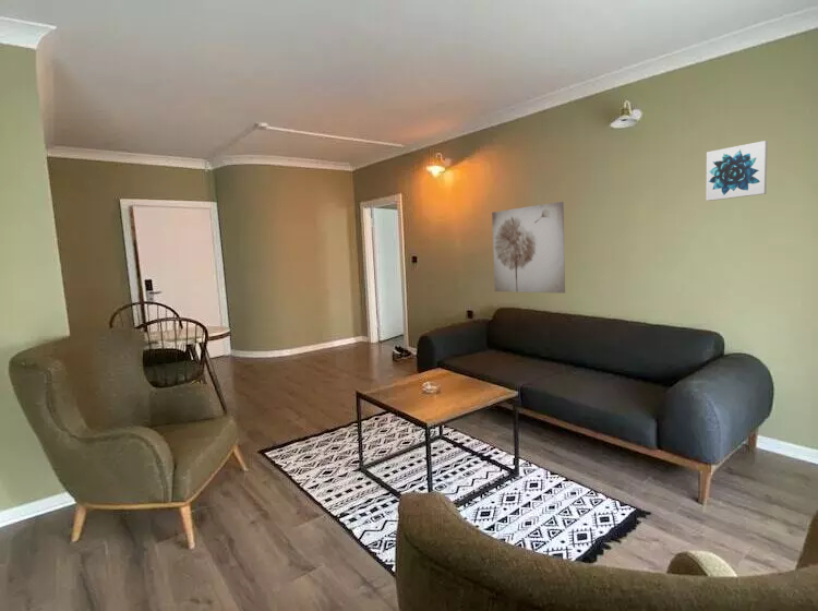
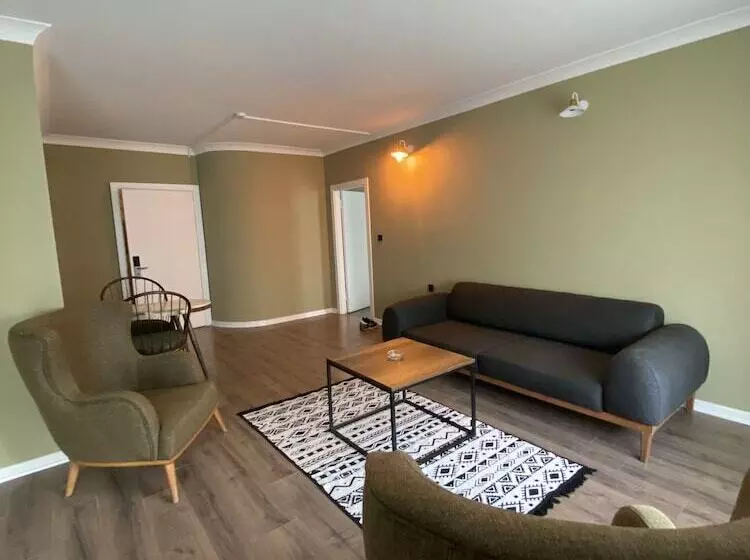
- wall art [705,140,769,202]
- wall art [491,201,566,295]
